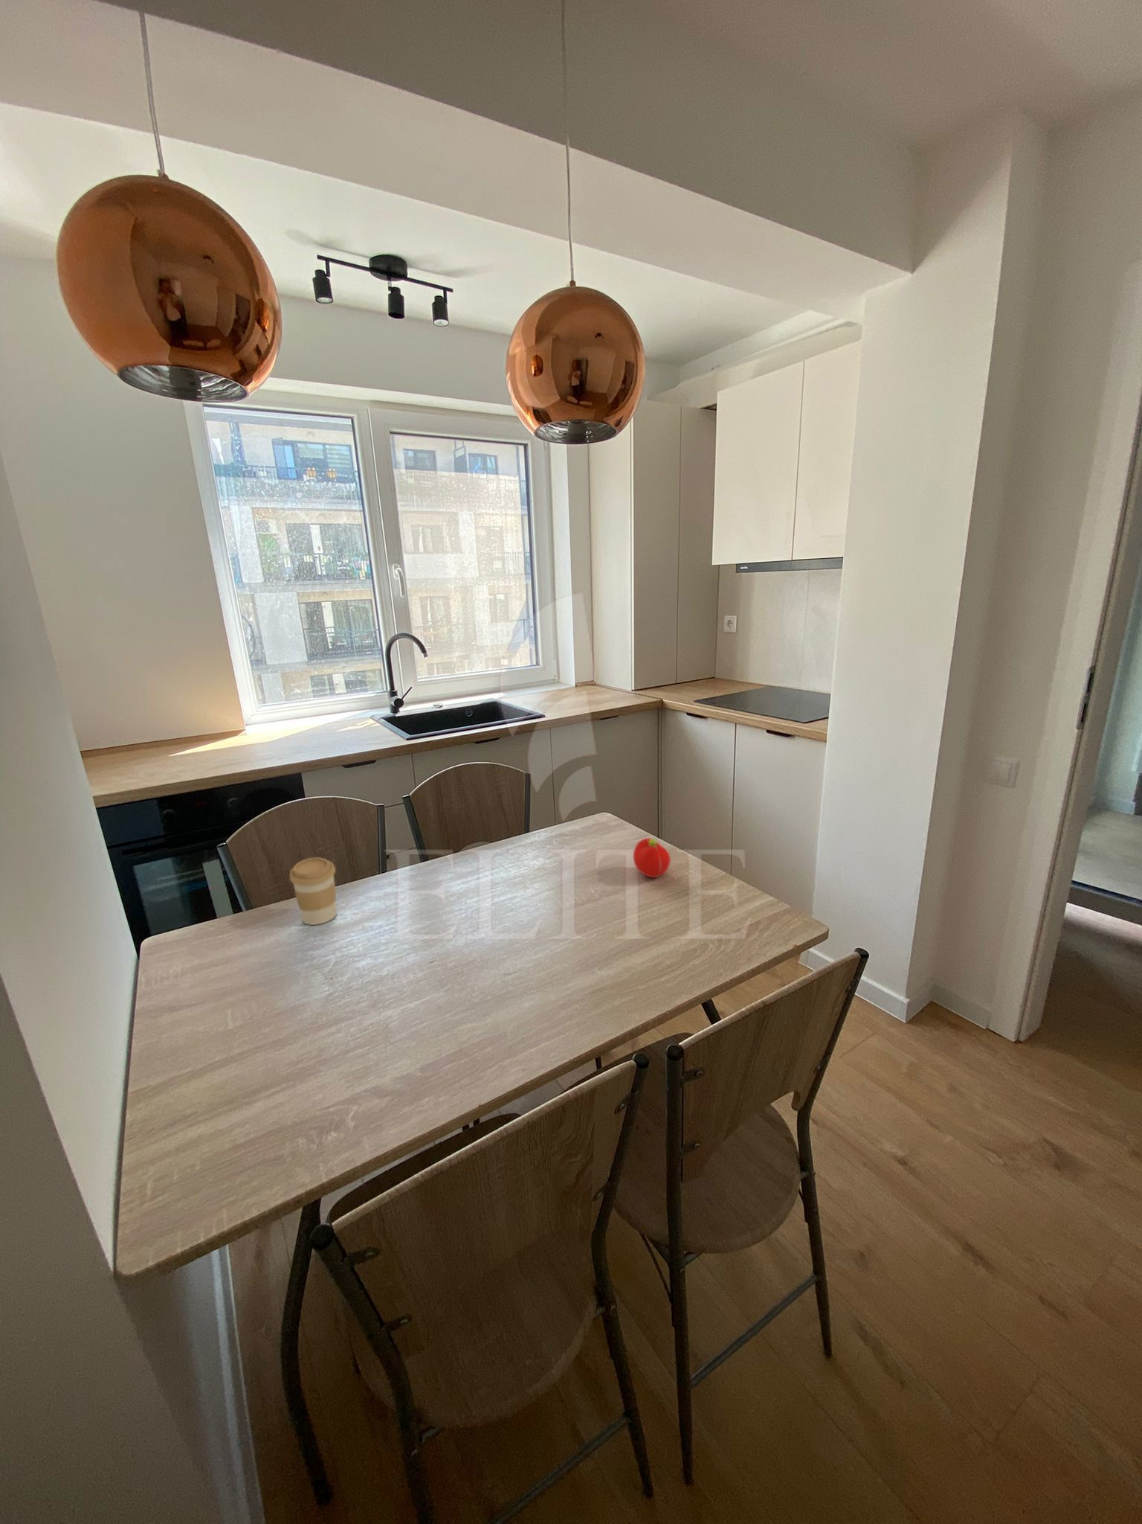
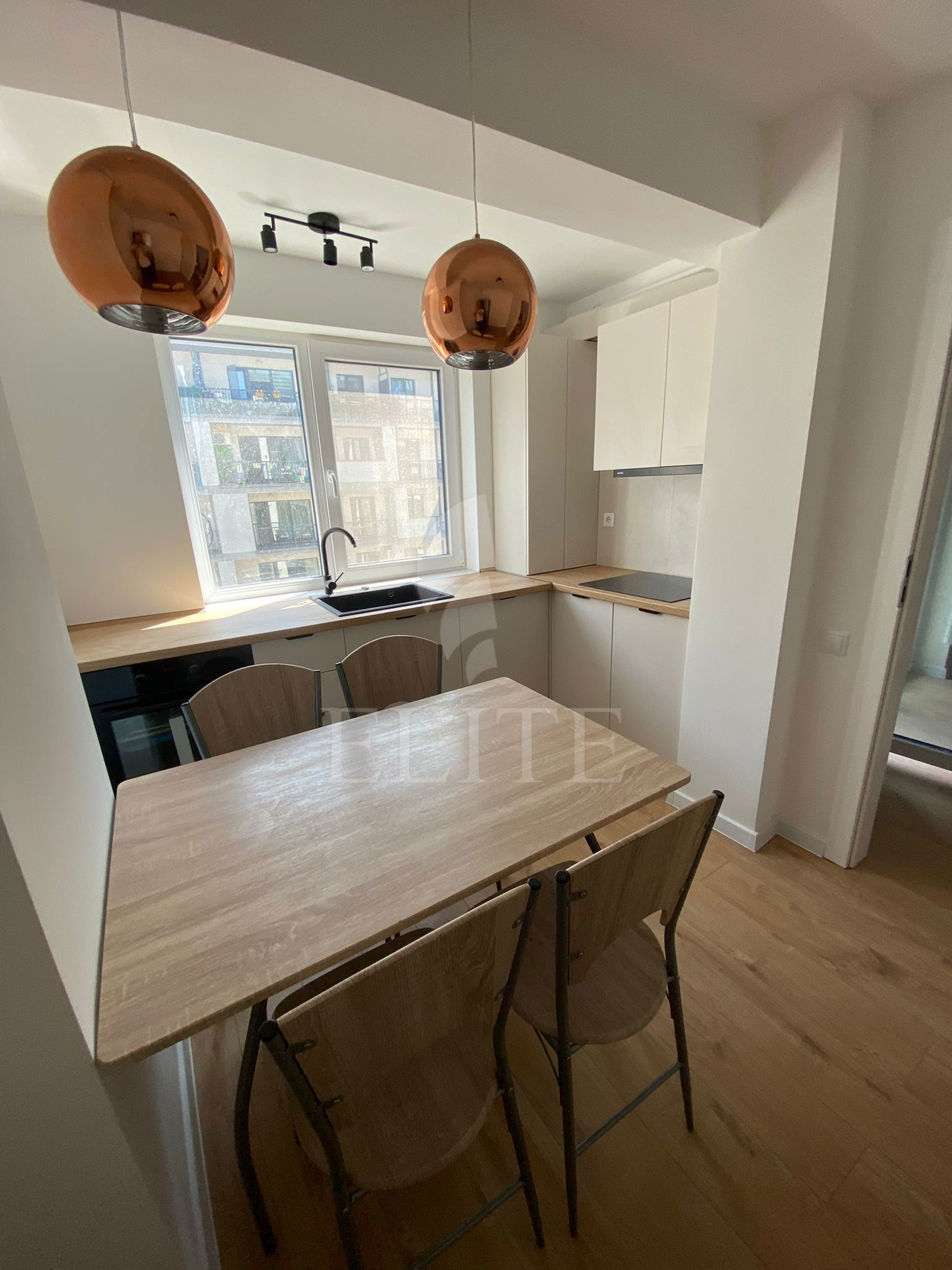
- coffee cup [289,857,337,925]
- fruit [632,838,672,878]
